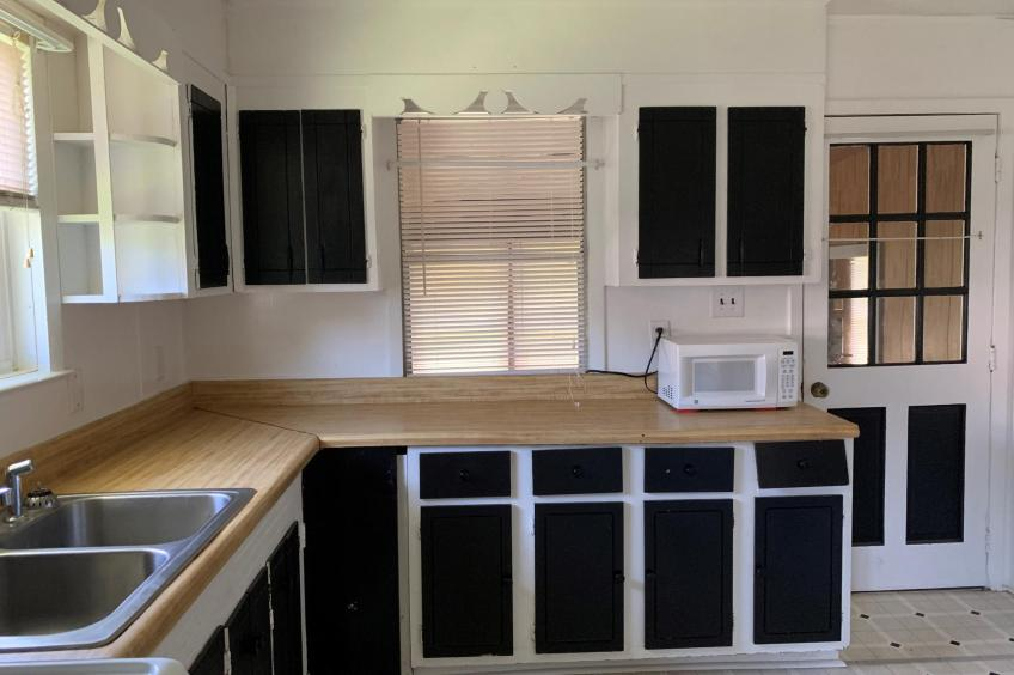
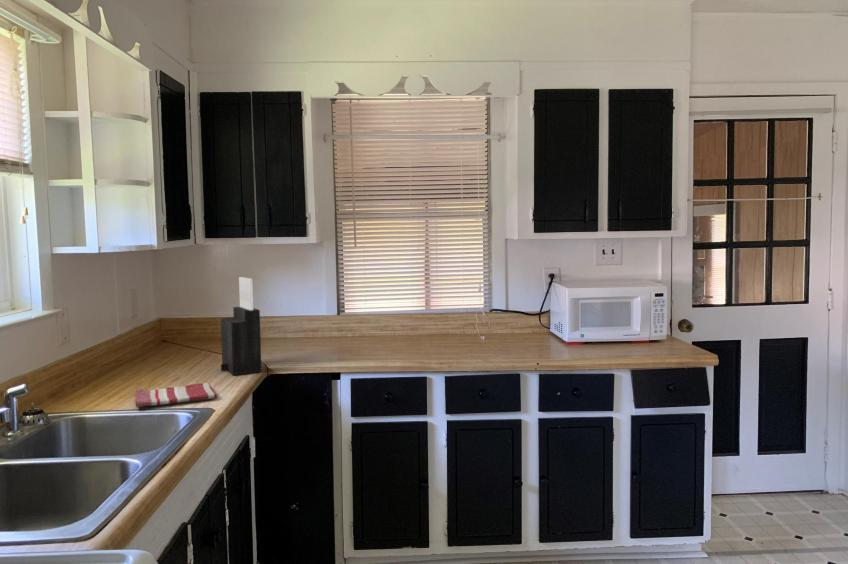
+ dish towel [134,382,218,408]
+ knife block [220,276,263,376]
